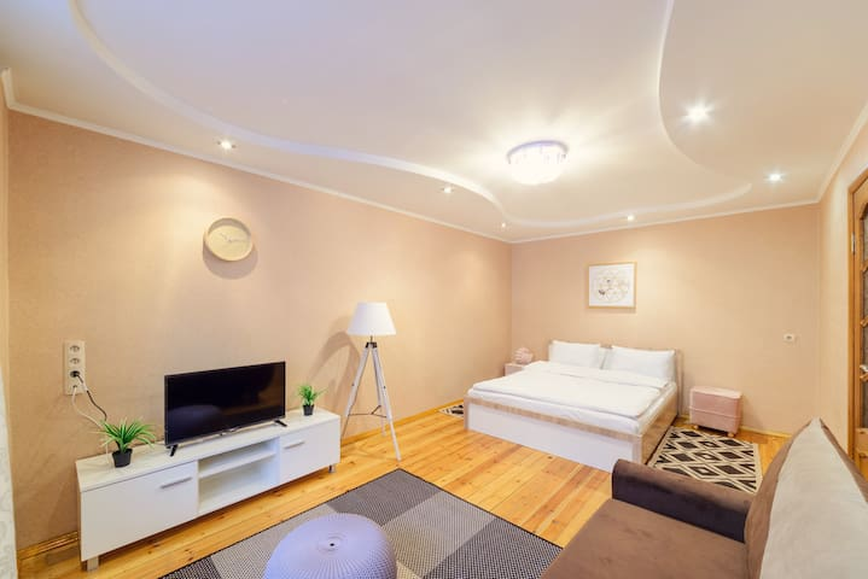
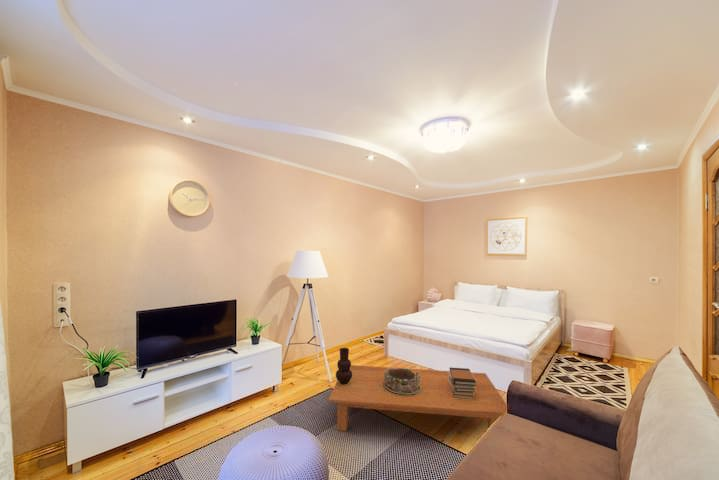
+ vase [335,347,352,385]
+ coffee table [328,364,508,432]
+ book stack [448,367,476,400]
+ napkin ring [382,367,421,396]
